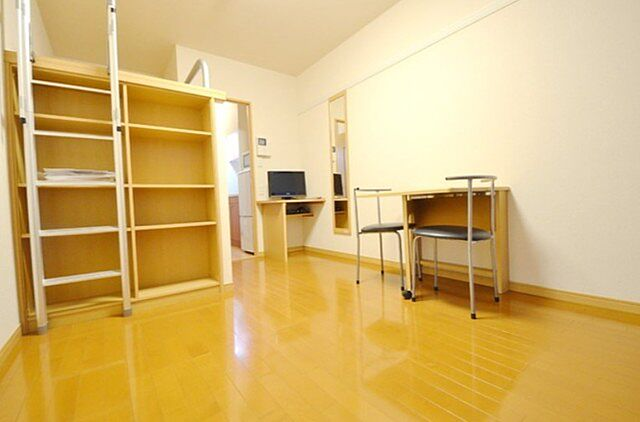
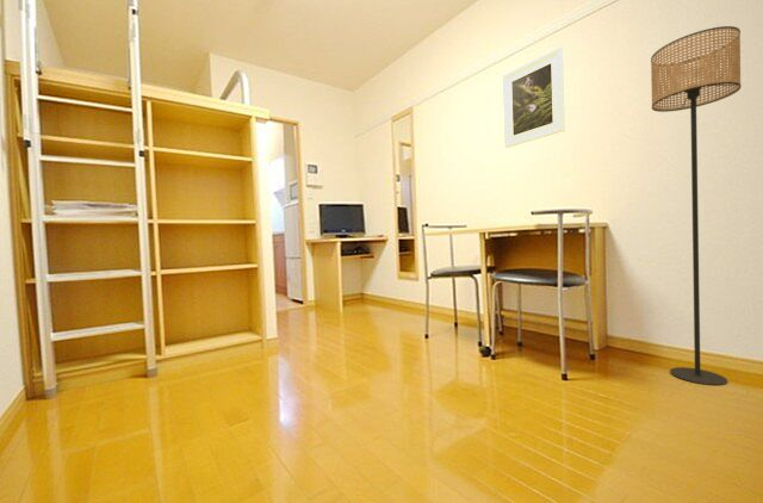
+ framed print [502,45,566,149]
+ floor lamp [650,25,743,386]
